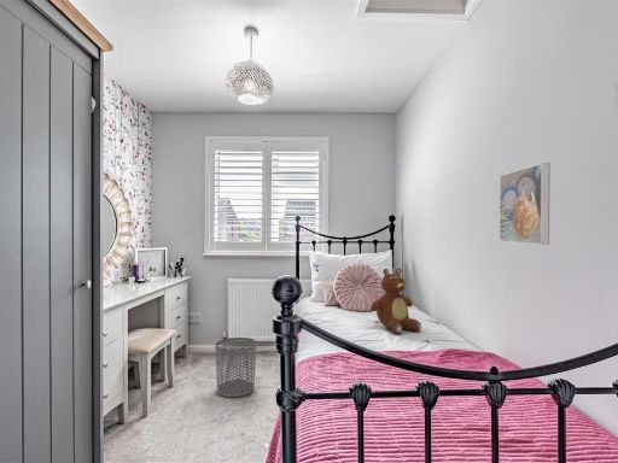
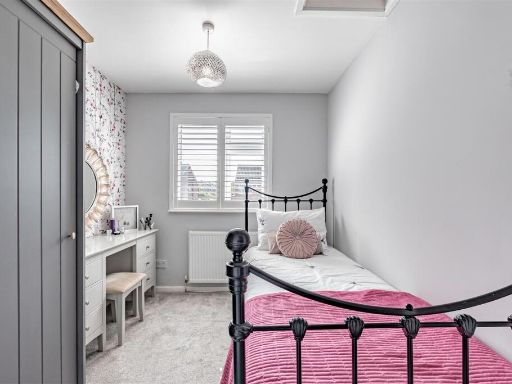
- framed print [499,162,552,246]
- teddy bear [371,266,422,335]
- waste bin [214,336,257,398]
